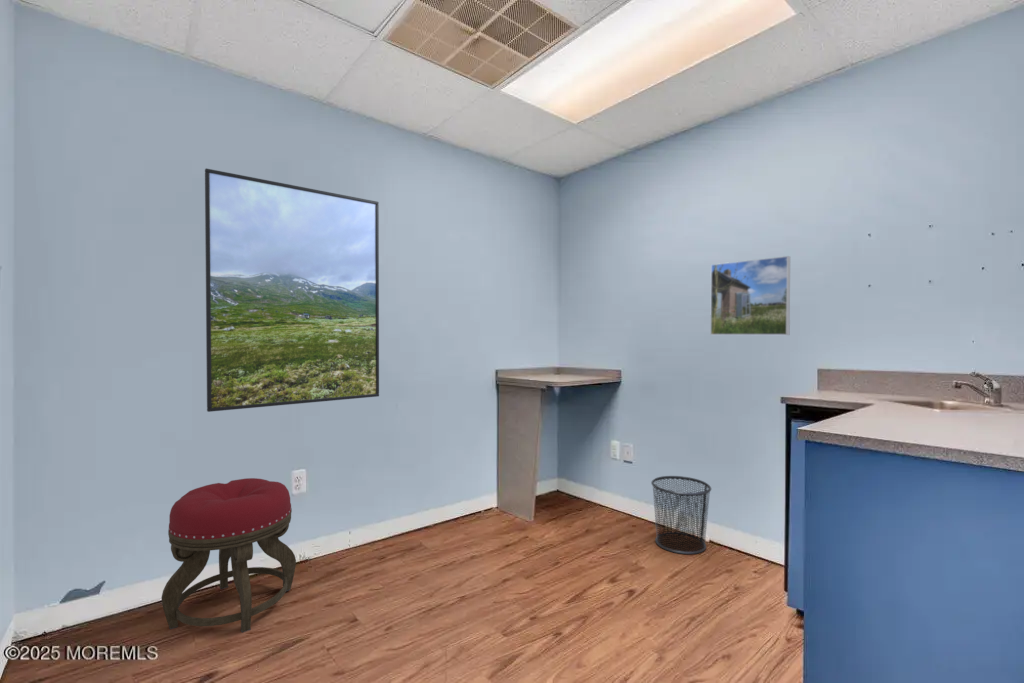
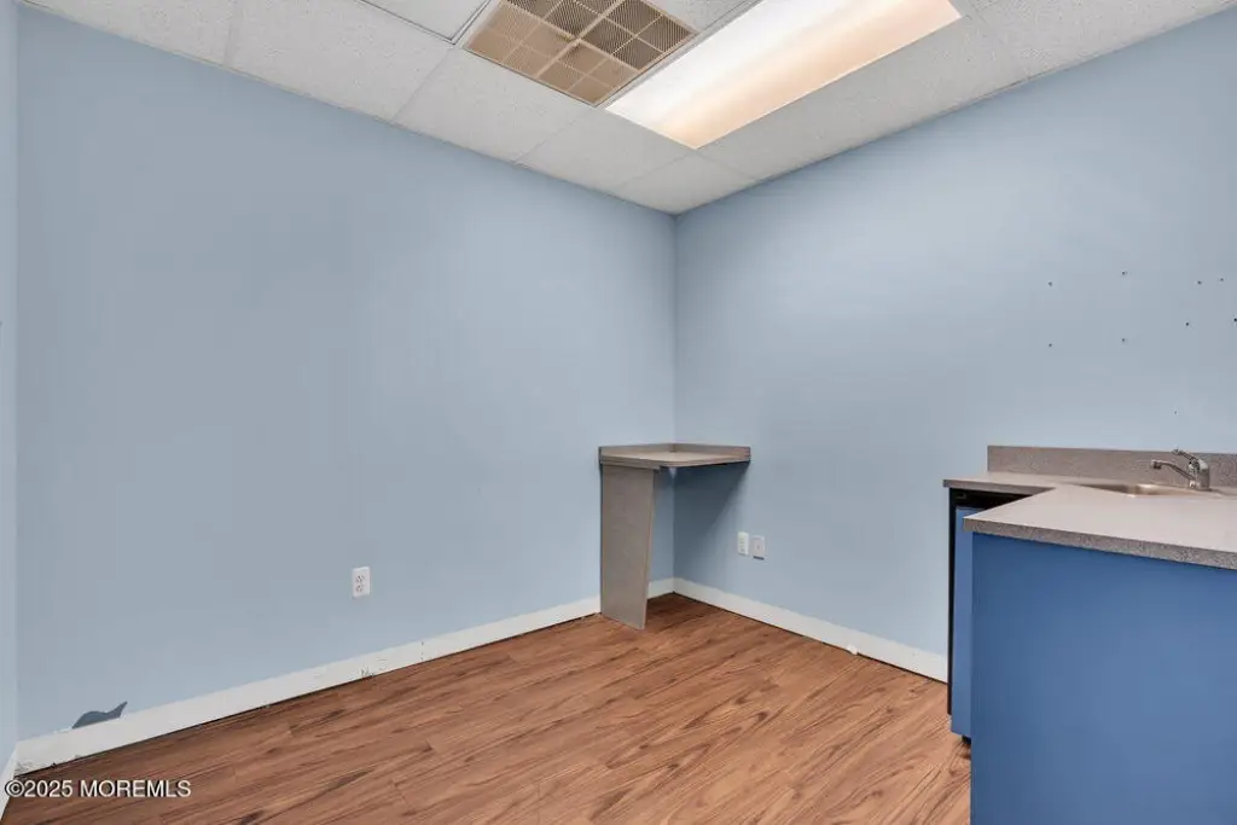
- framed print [709,255,791,336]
- waste bin [650,475,712,555]
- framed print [204,167,380,413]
- stool [161,477,297,633]
